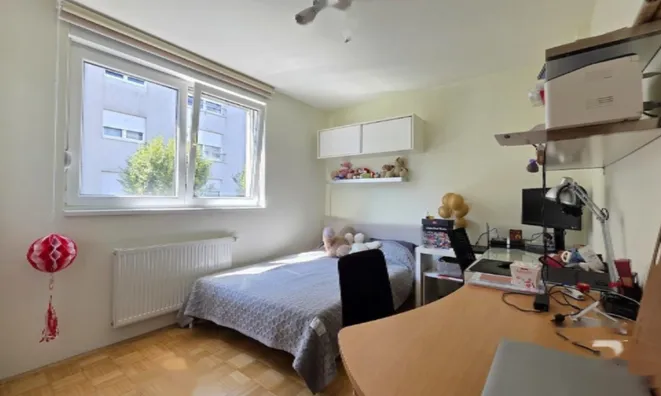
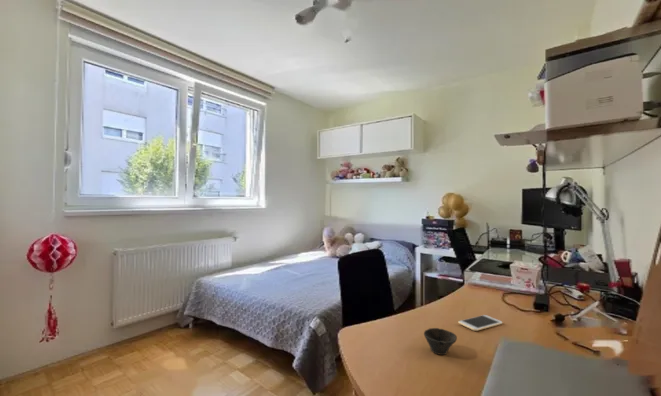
+ cup [423,327,458,356]
+ smartphone [457,314,503,332]
